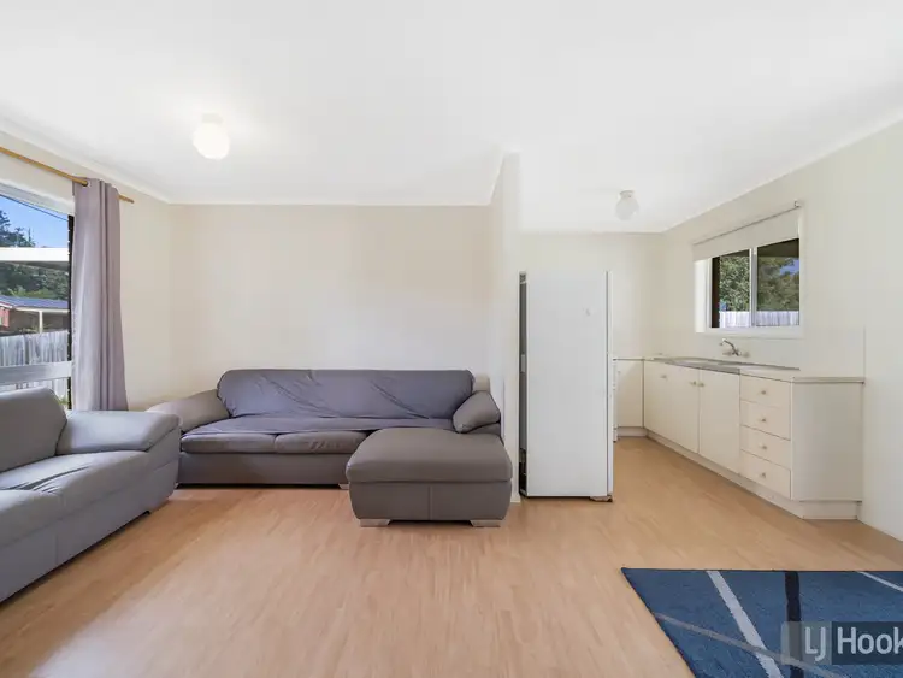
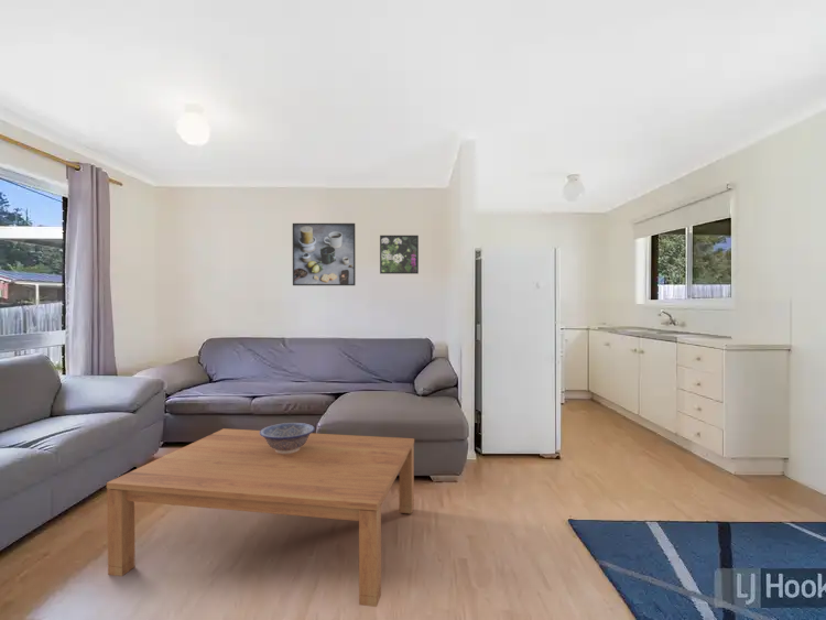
+ decorative bowl [260,422,316,454]
+ coffee table [106,427,415,608]
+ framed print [379,235,420,275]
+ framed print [292,222,357,286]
